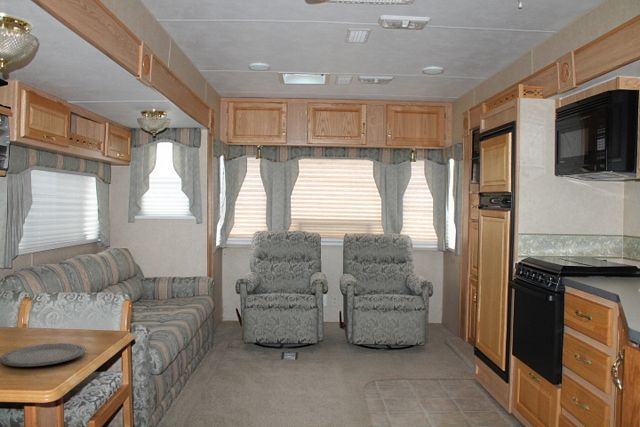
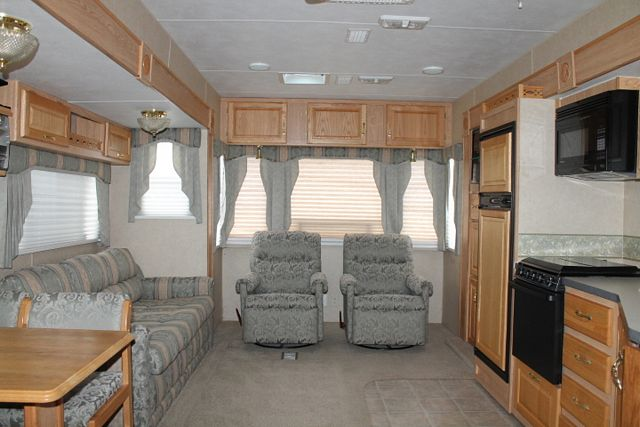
- plate [0,342,87,368]
